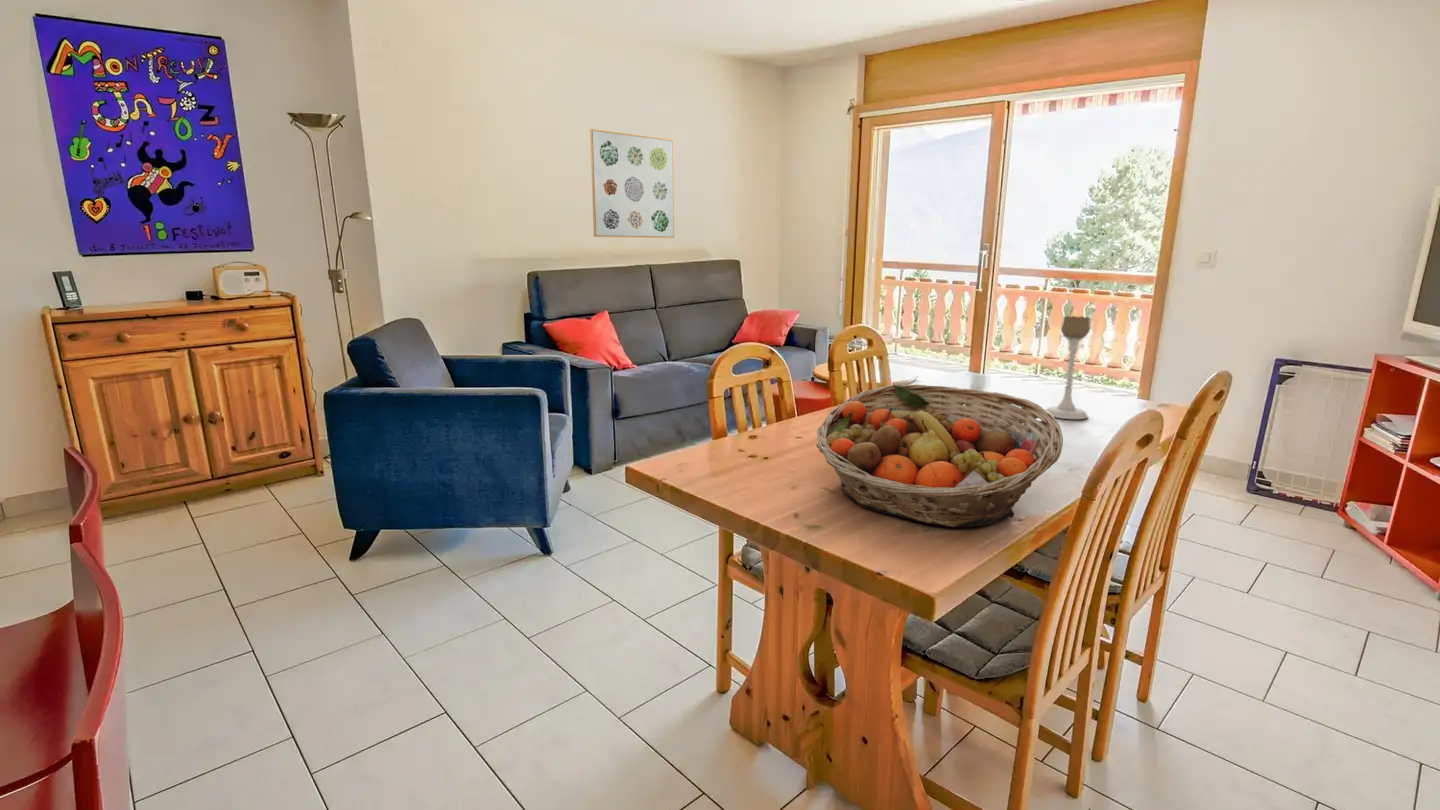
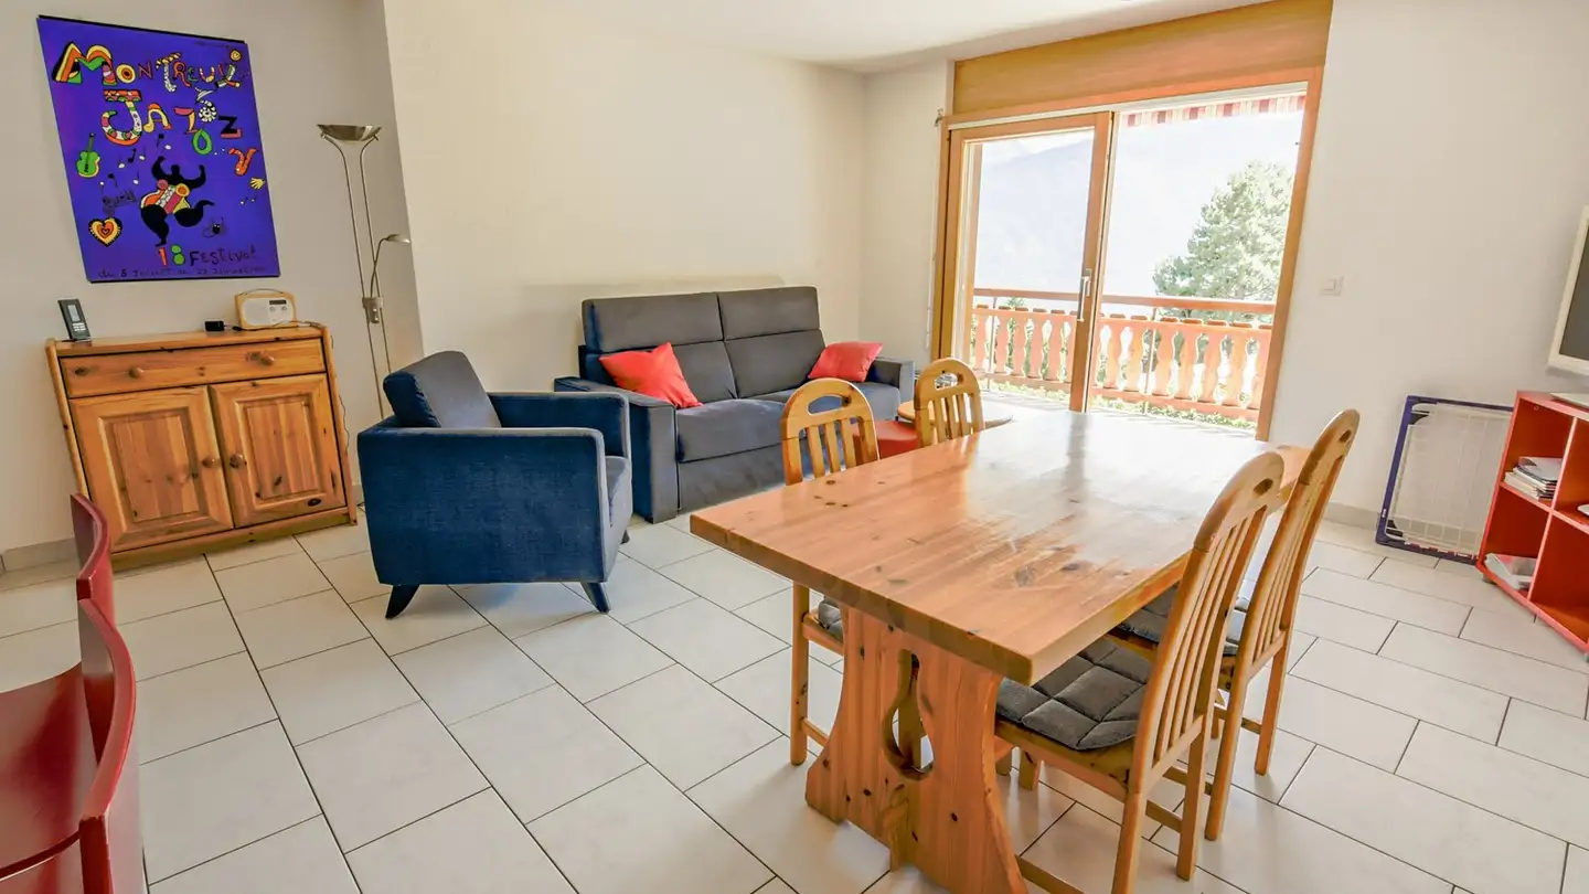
- candle holder [1045,315,1091,420]
- fruit basket [815,383,1064,528]
- wall art [589,128,676,239]
